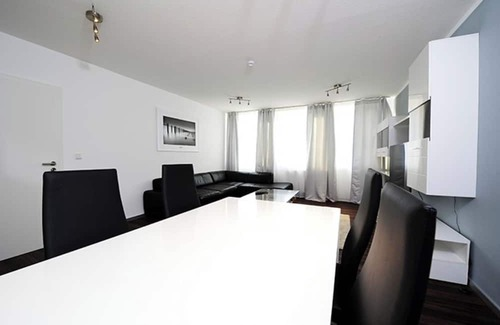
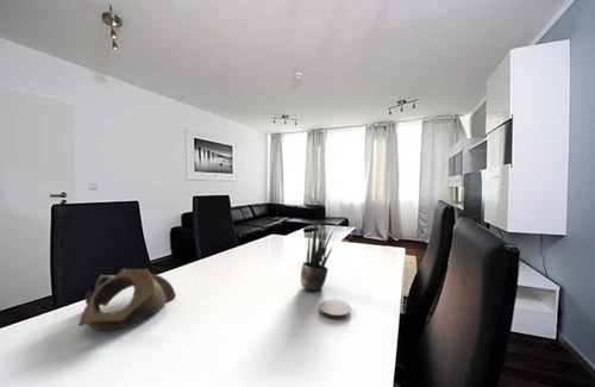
+ coaster [318,299,352,320]
+ decorative bowl [77,268,177,331]
+ potted plant [300,223,334,292]
